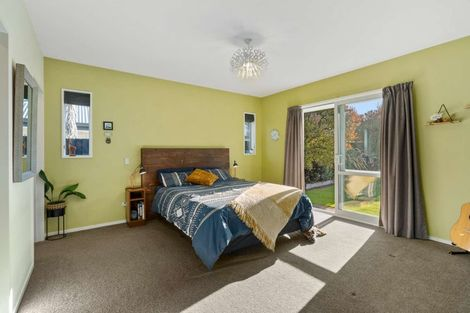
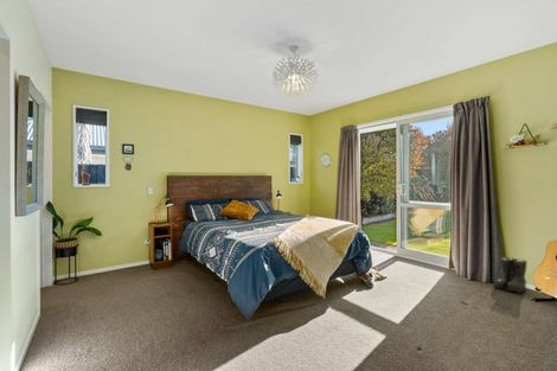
+ boots [493,256,529,294]
